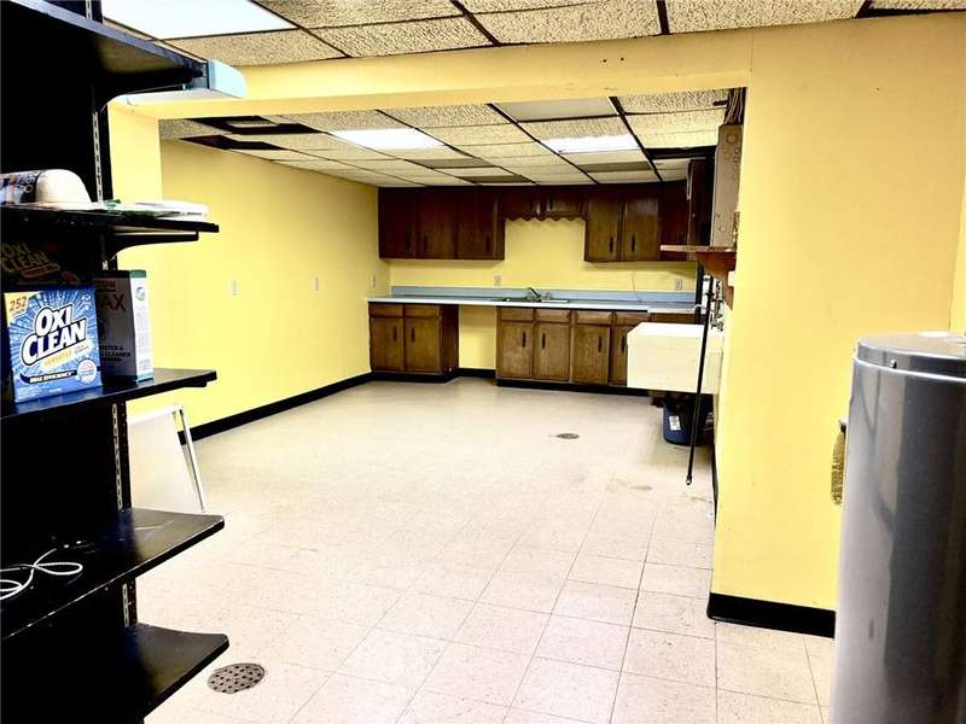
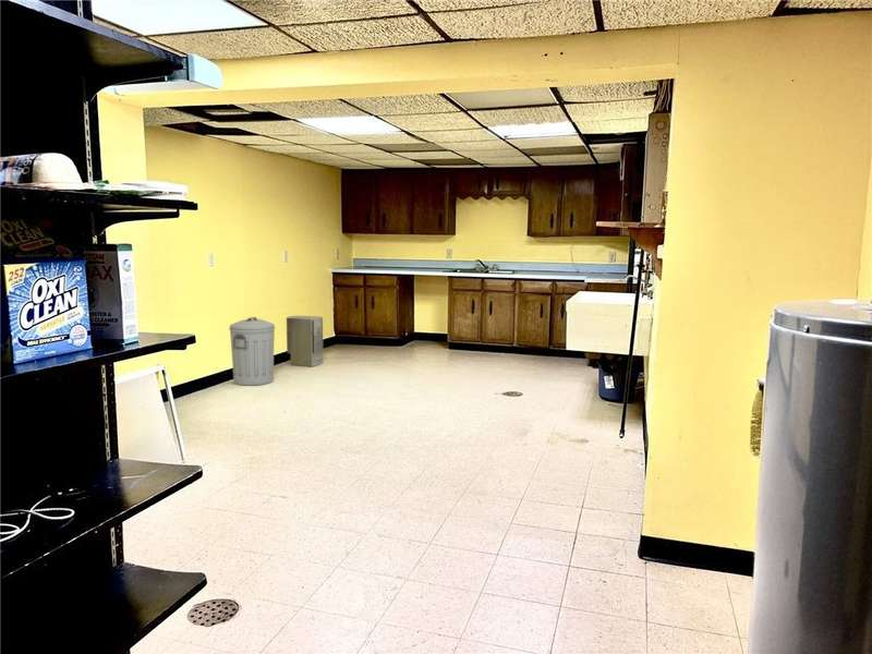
+ air purifier [286,315,324,367]
+ trash can [228,316,276,387]
